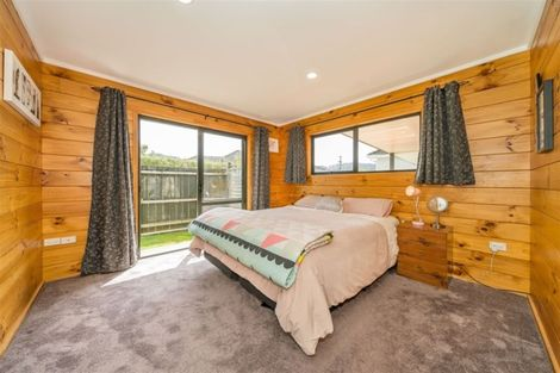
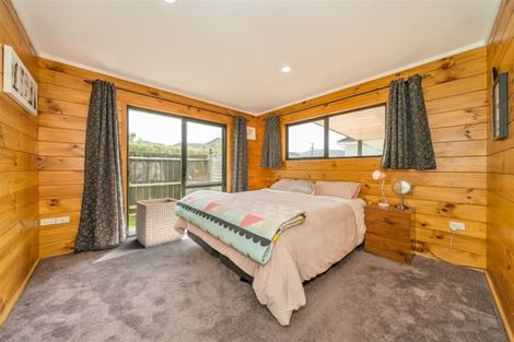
+ laundry basket [135,197,184,248]
